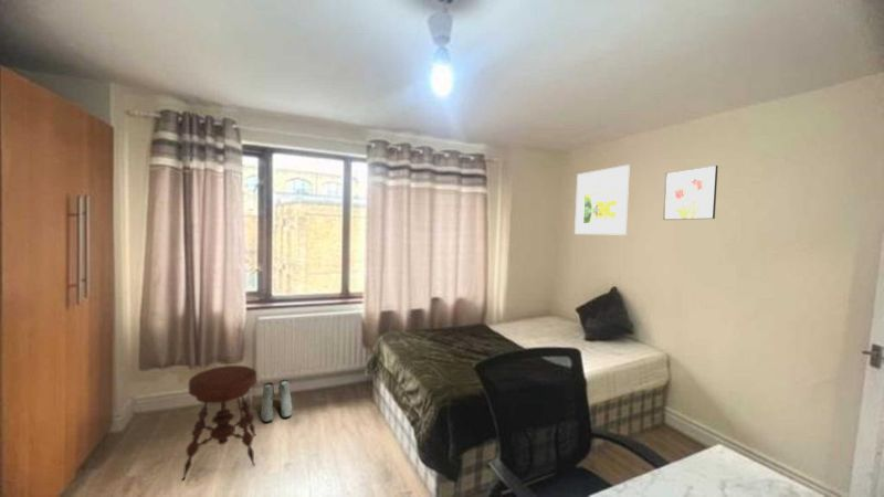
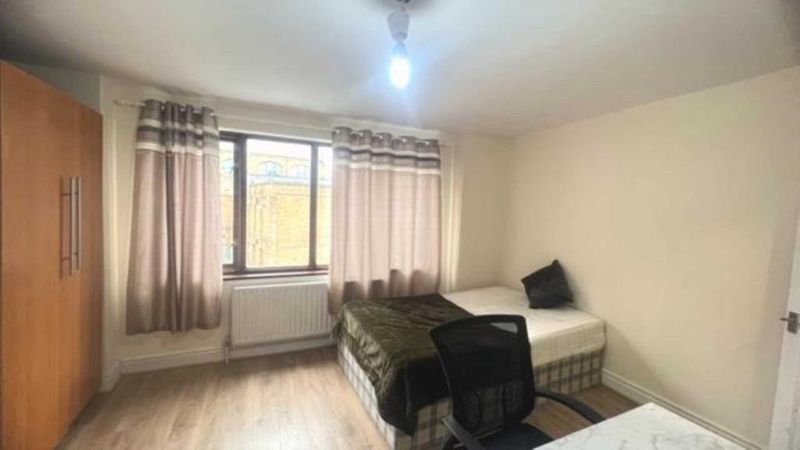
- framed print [573,163,631,236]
- stool [180,364,257,482]
- wall art [662,165,719,221]
- boots [260,379,293,423]
